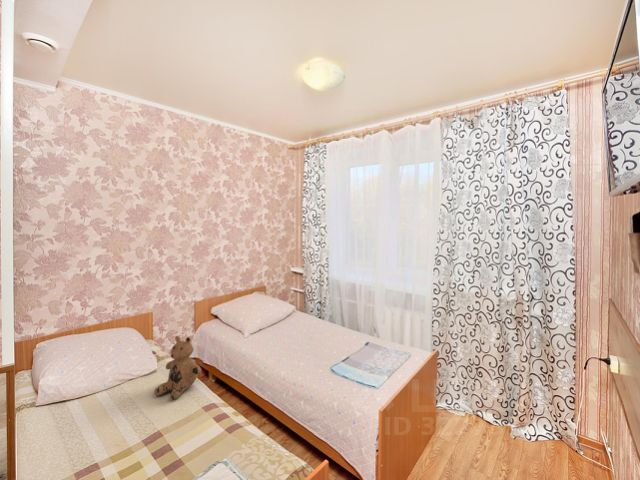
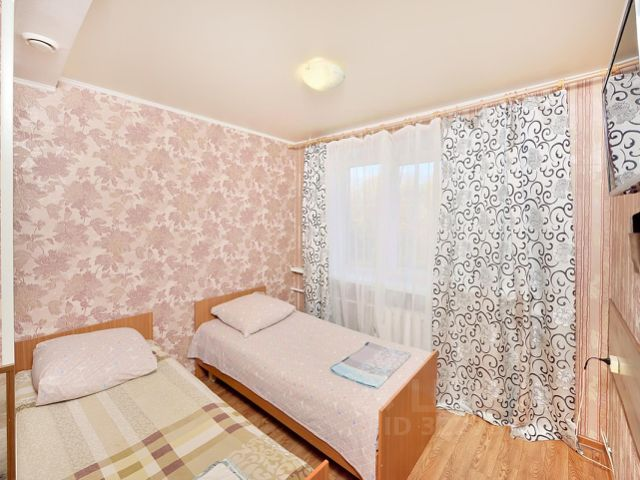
- teddy bear [153,335,202,400]
